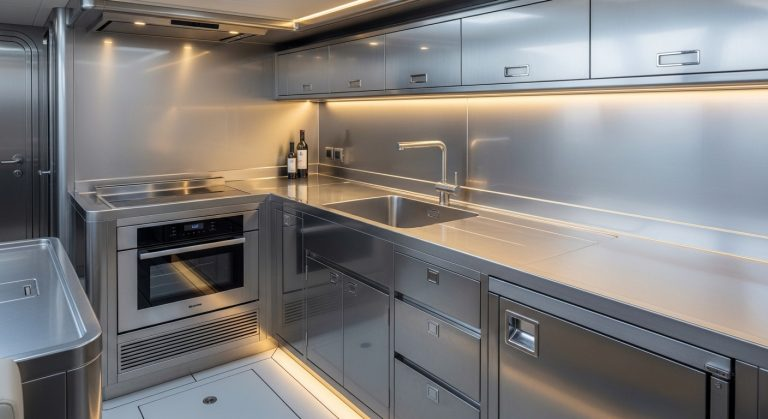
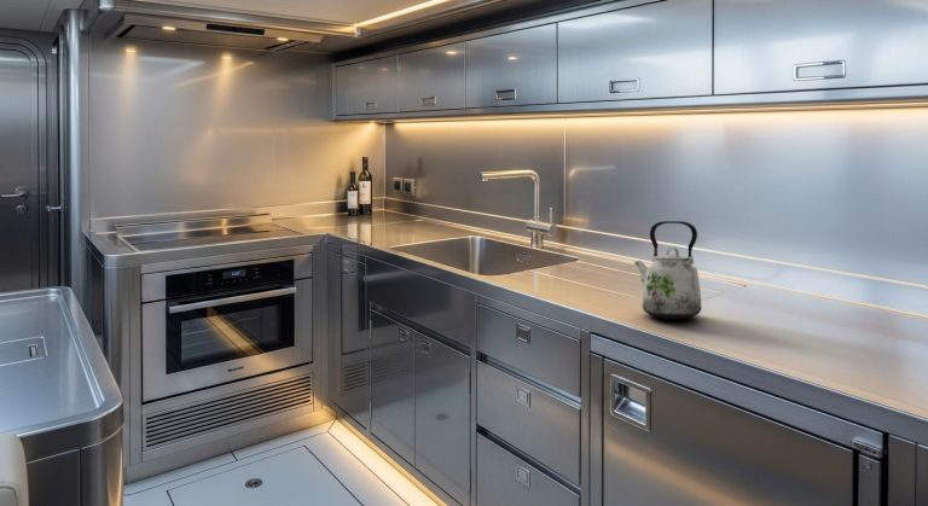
+ kettle [633,220,702,320]
